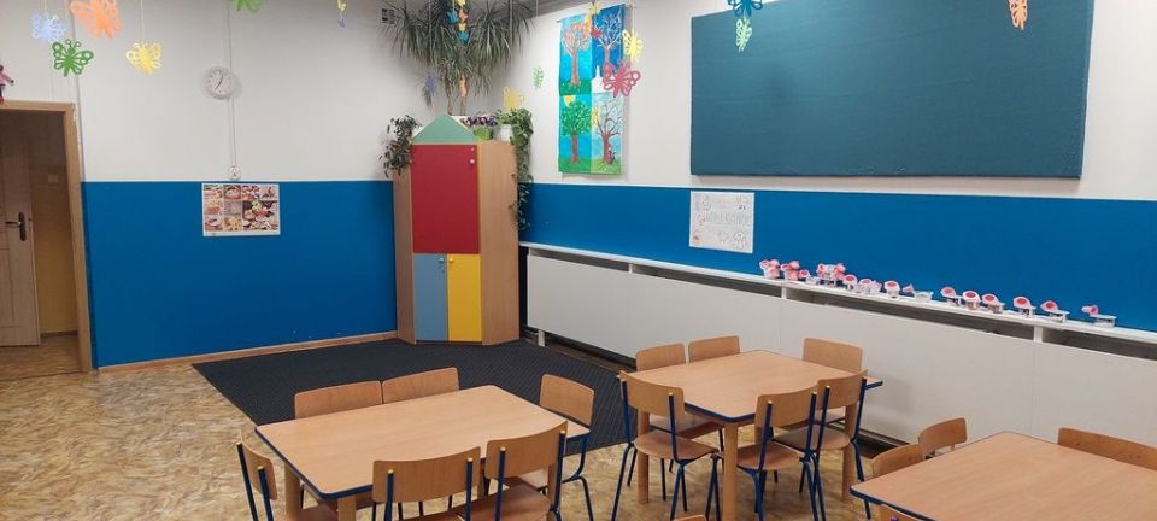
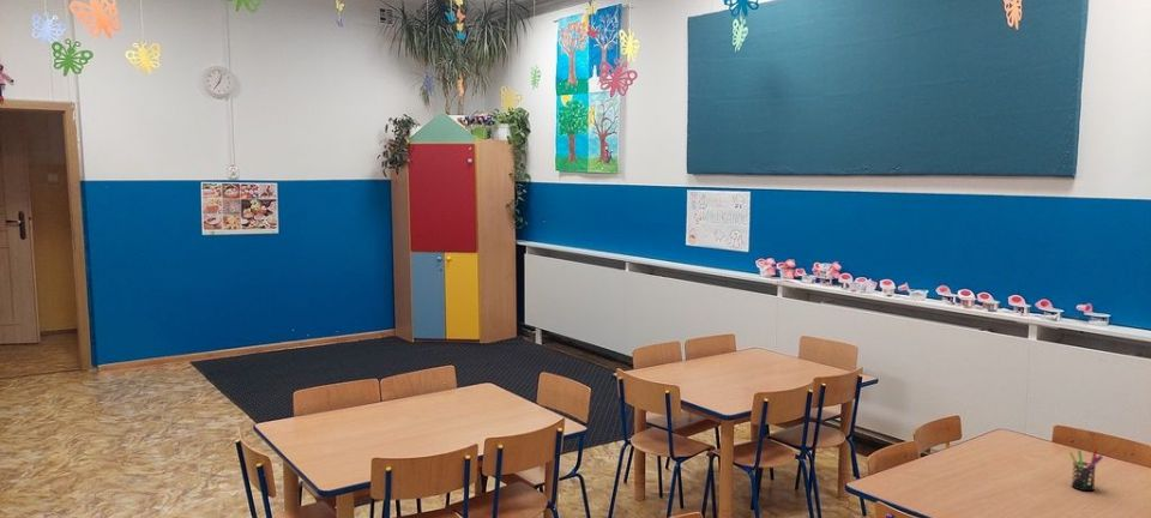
+ pen holder [1068,447,1103,492]
